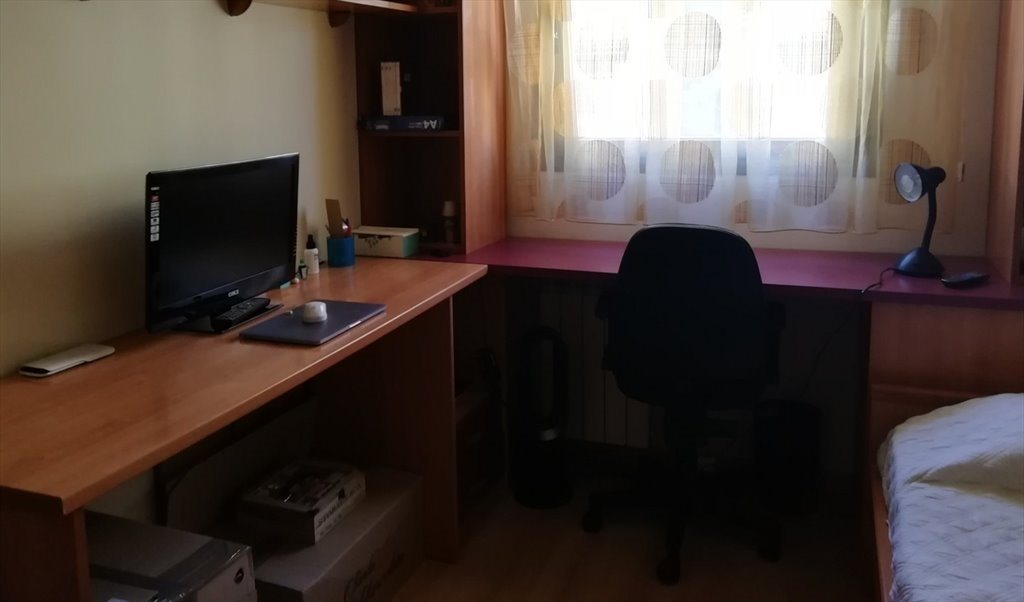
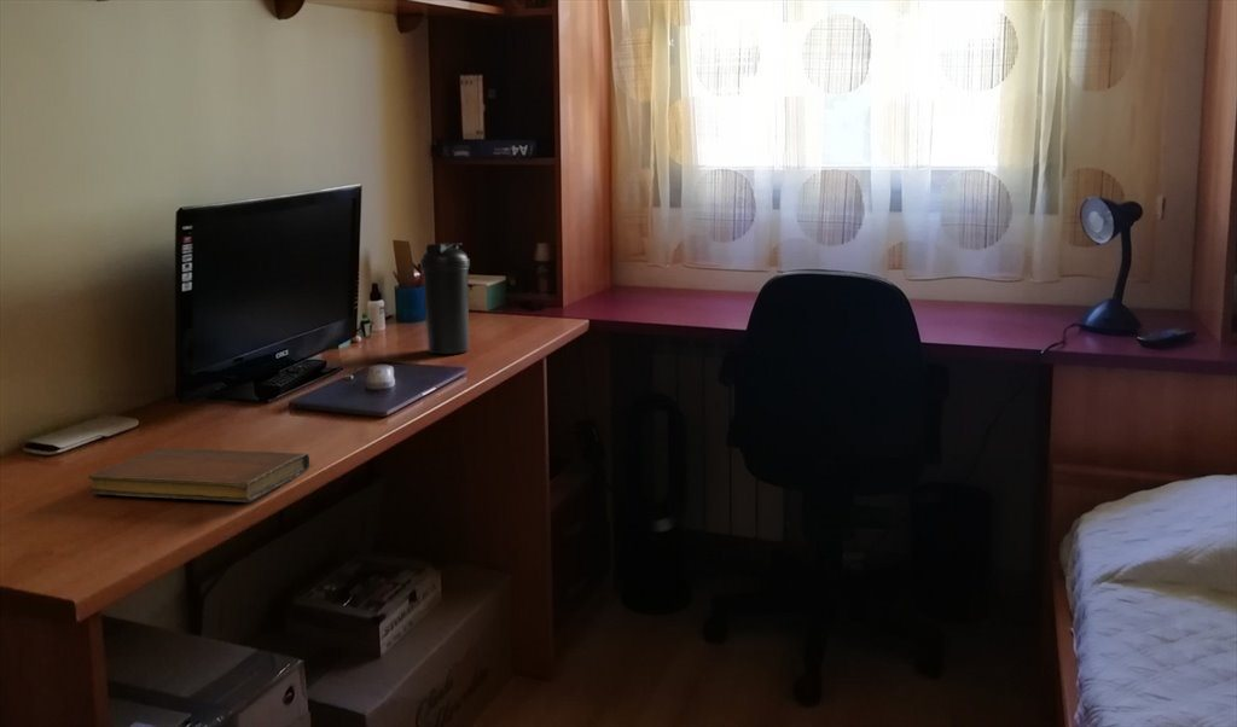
+ notebook [87,447,310,504]
+ water bottle [419,242,471,355]
